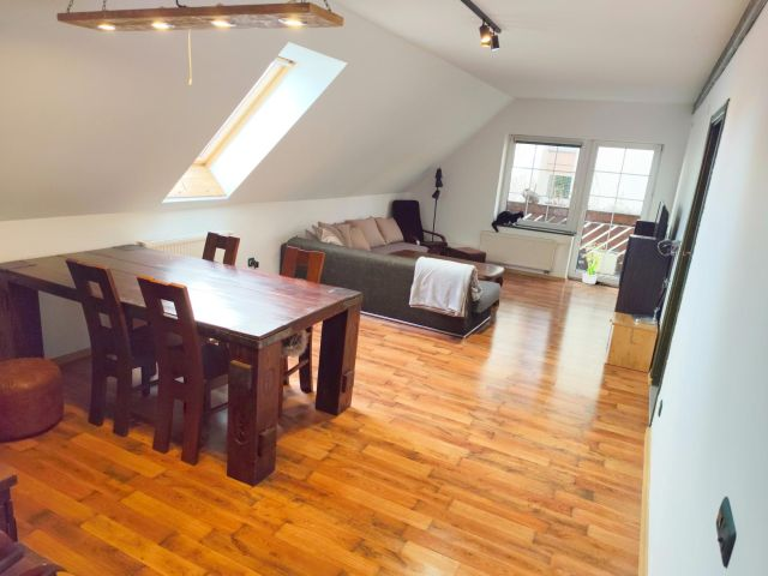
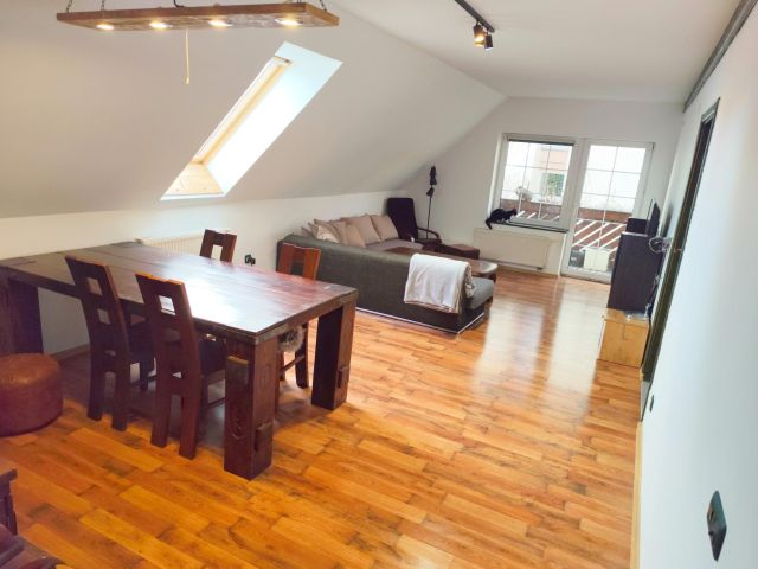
- potted plant [578,240,607,286]
